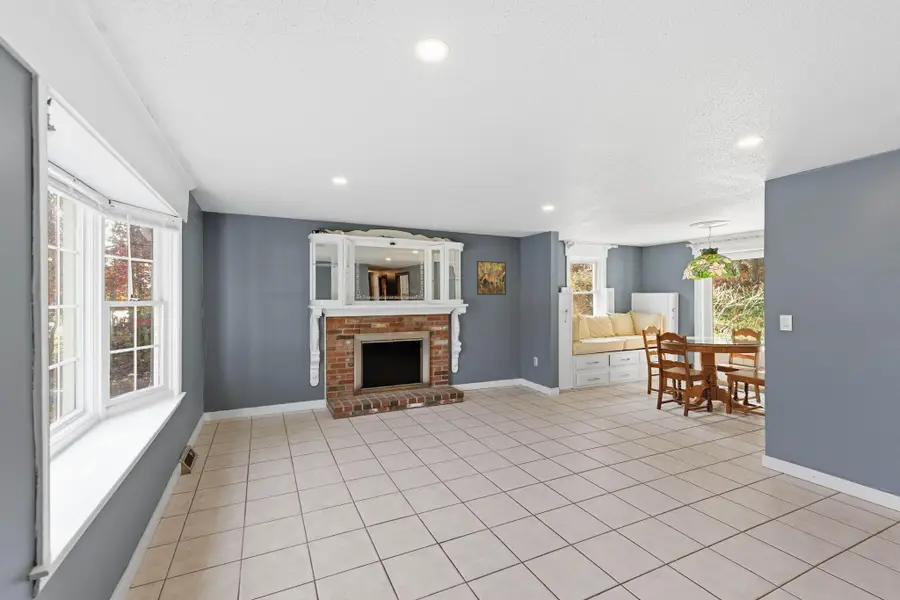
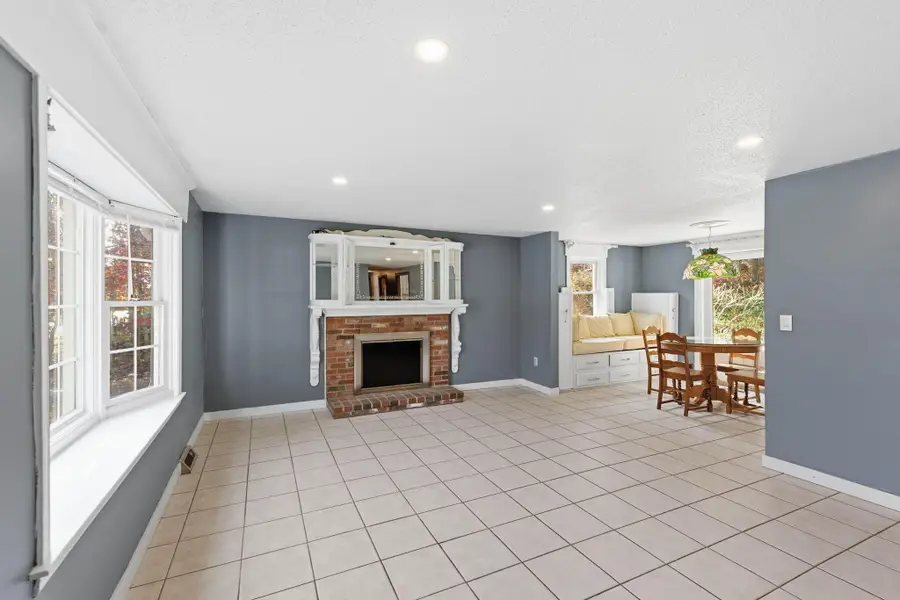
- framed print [476,260,507,296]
